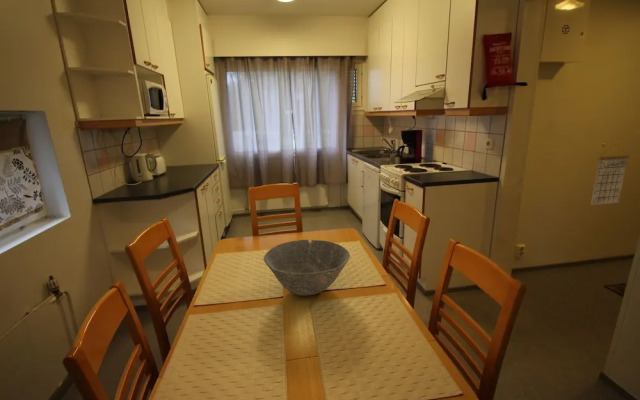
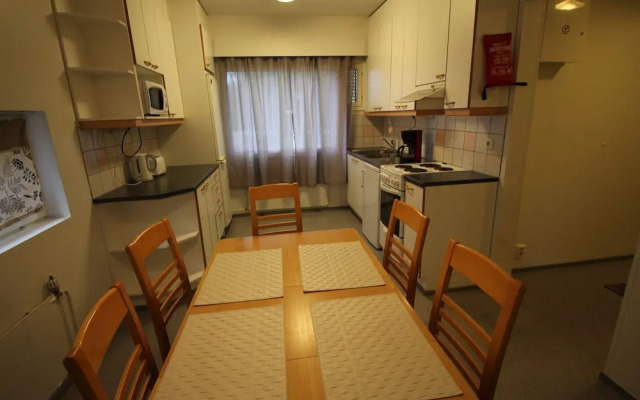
- bowl [263,239,351,296]
- calendar [590,143,631,206]
